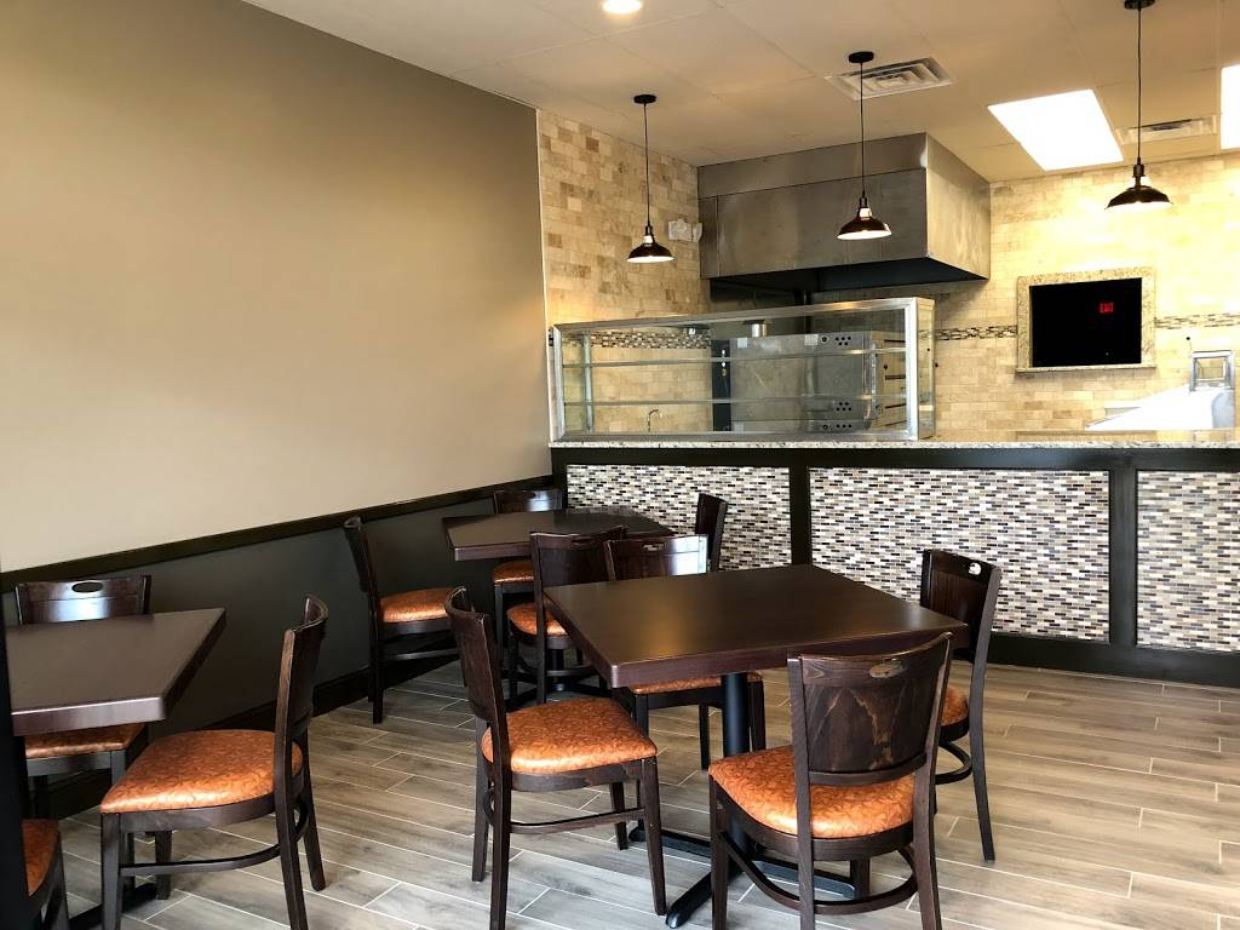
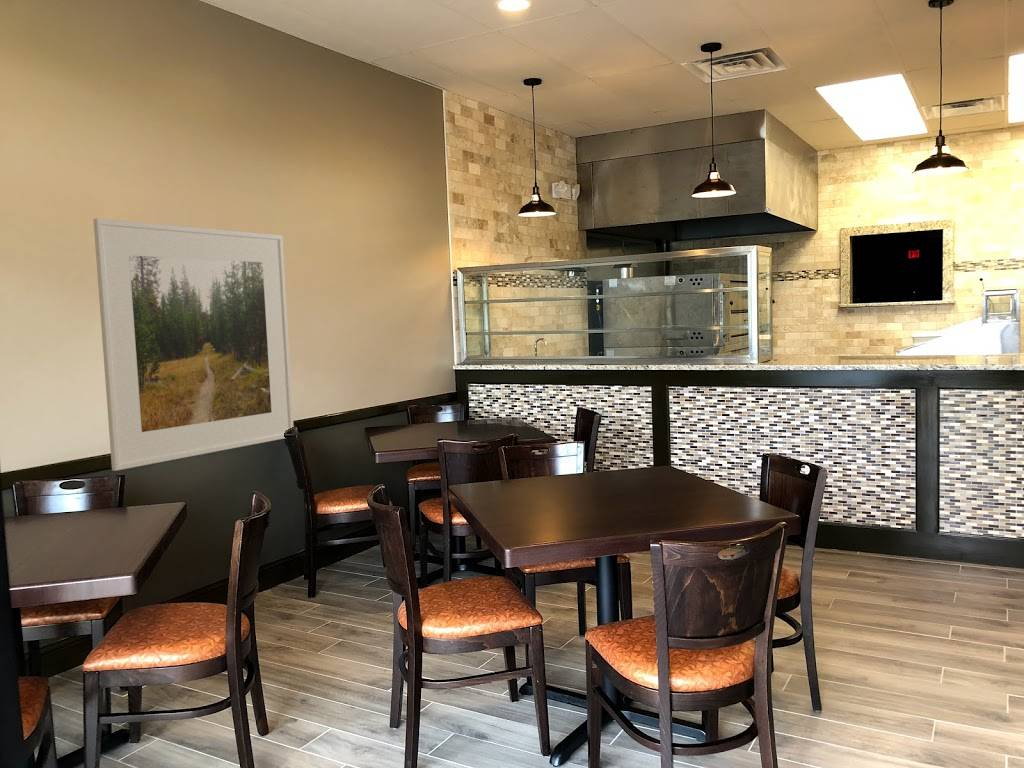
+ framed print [92,218,295,472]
